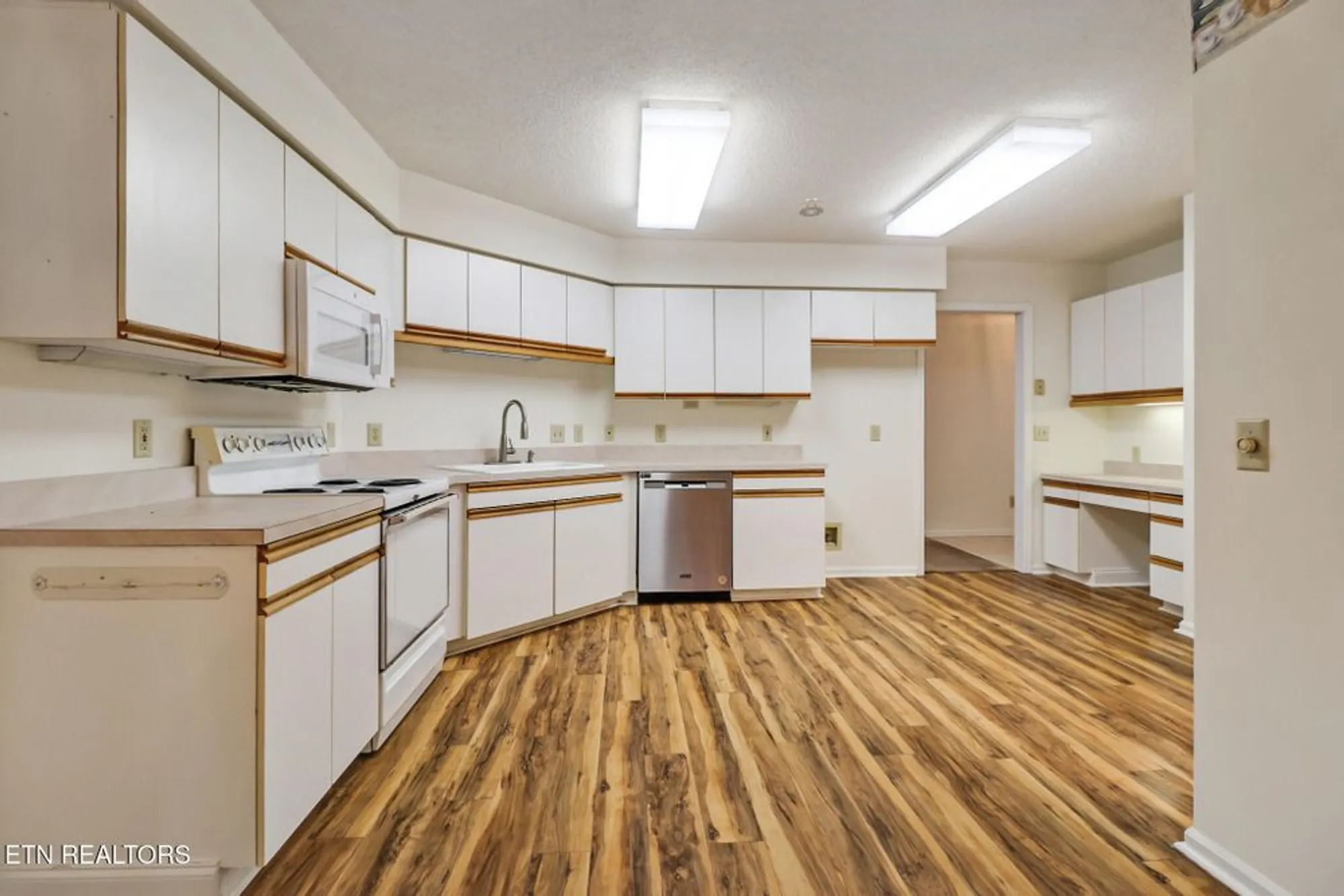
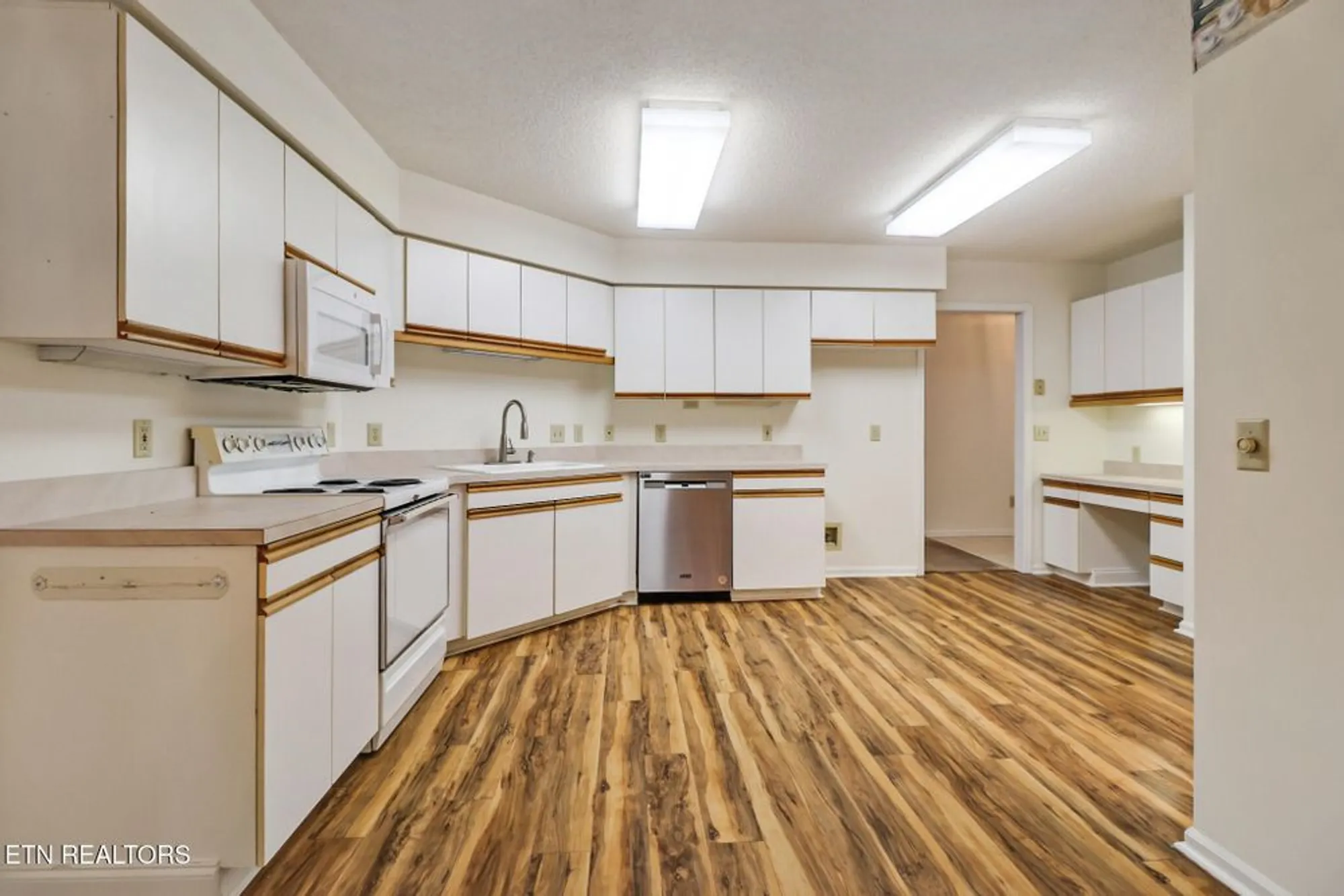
- smoke detector [798,197,825,218]
